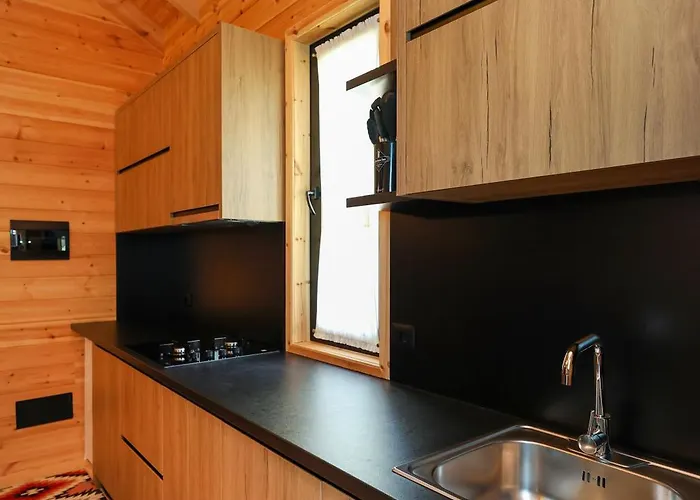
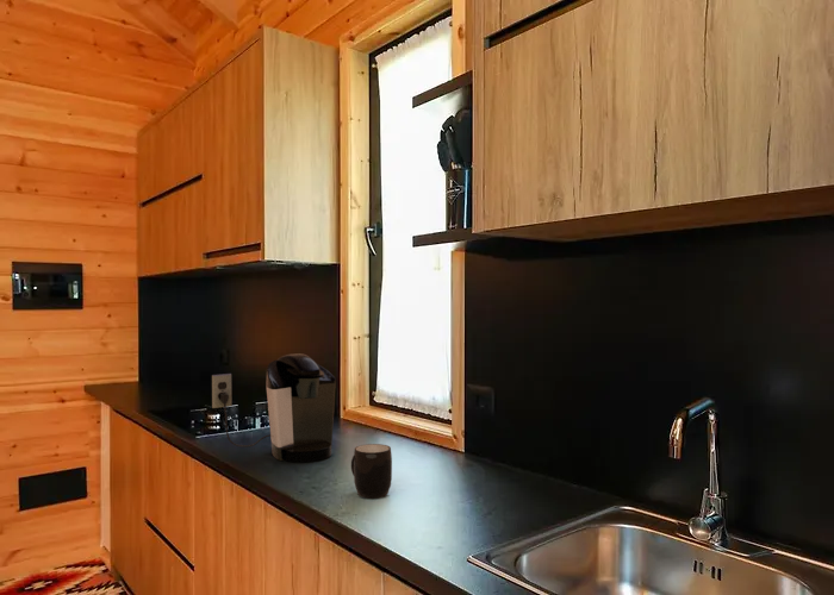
+ mug [350,443,393,500]
+ coffee maker [211,352,337,463]
